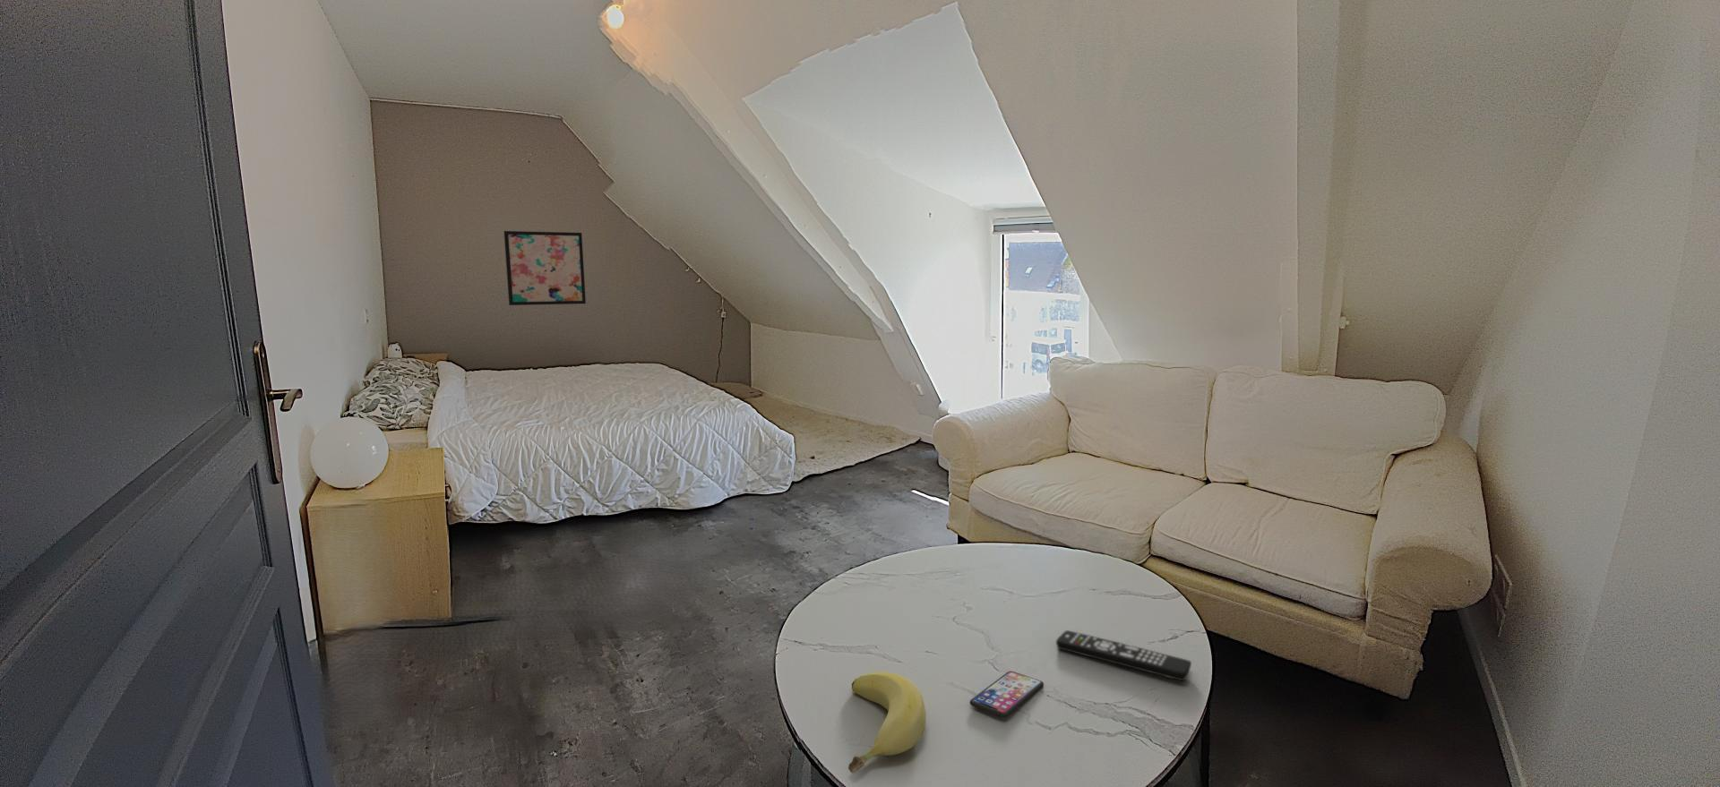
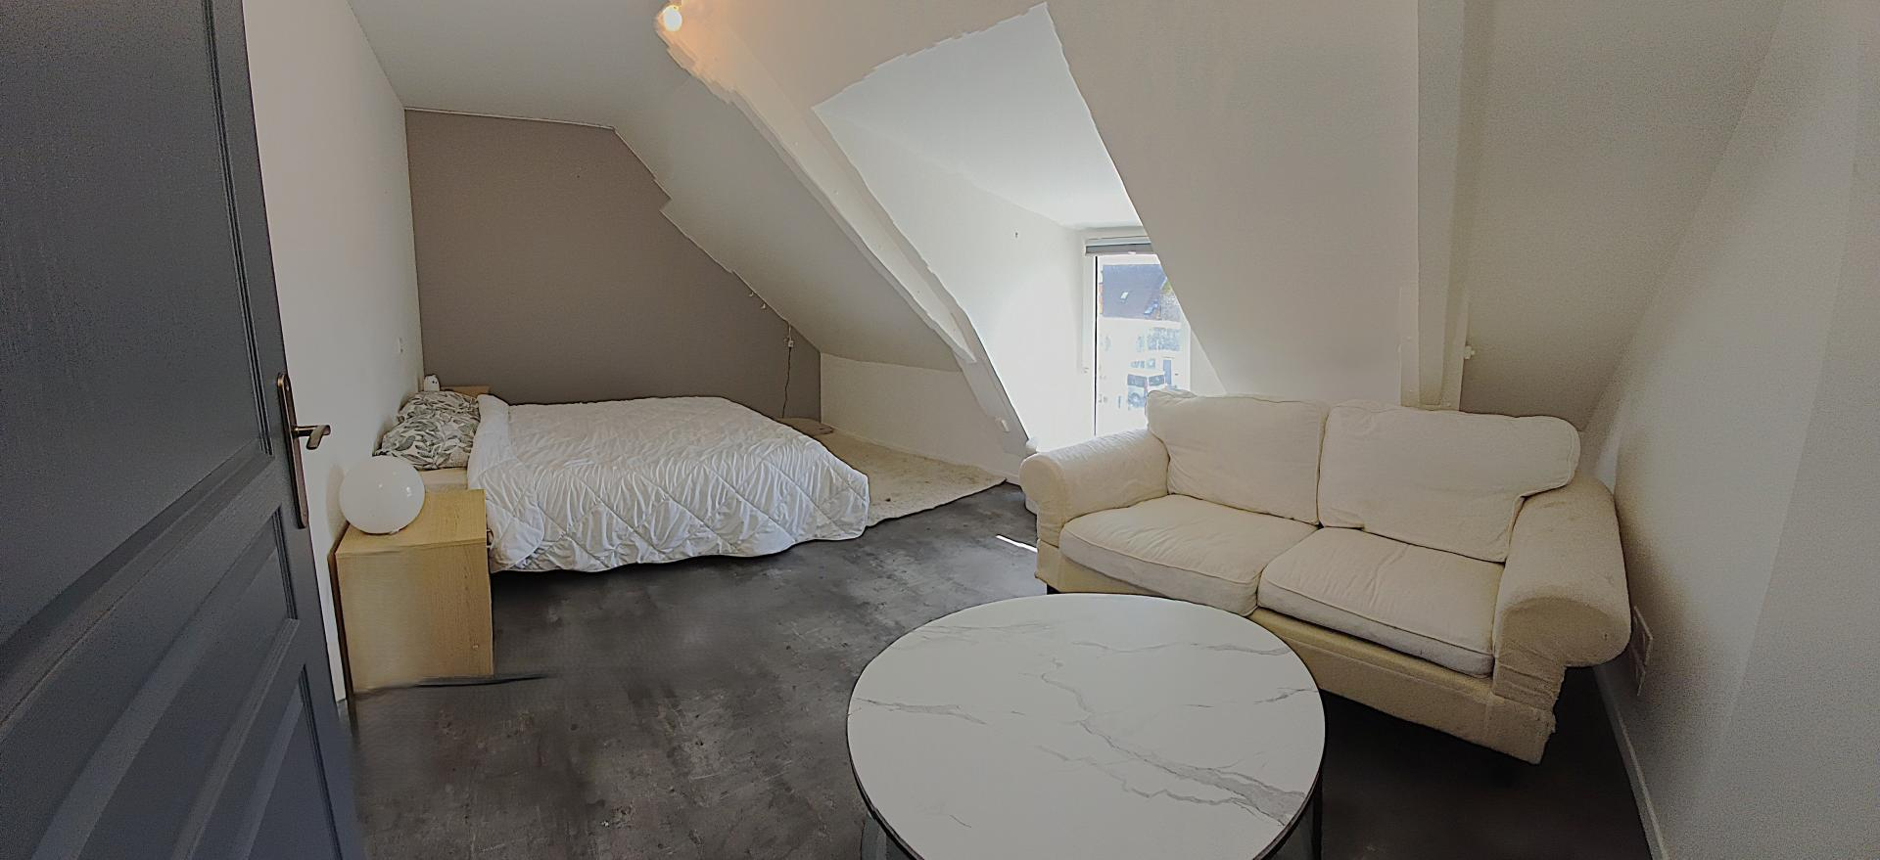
- smartphone [970,671,1044,718]
- banana [848,671,926,774]
- wall art [502,230,587,306]
- remote control [1055,629,1192,682]
